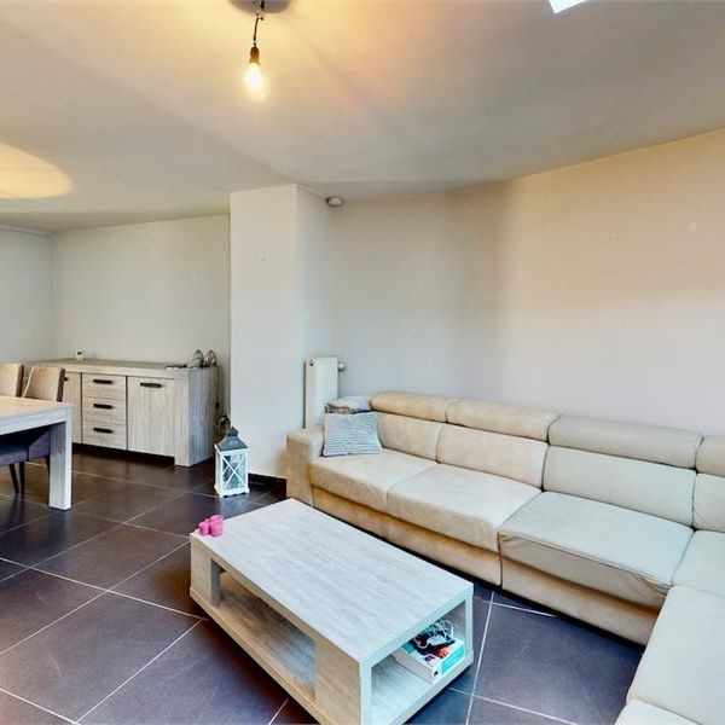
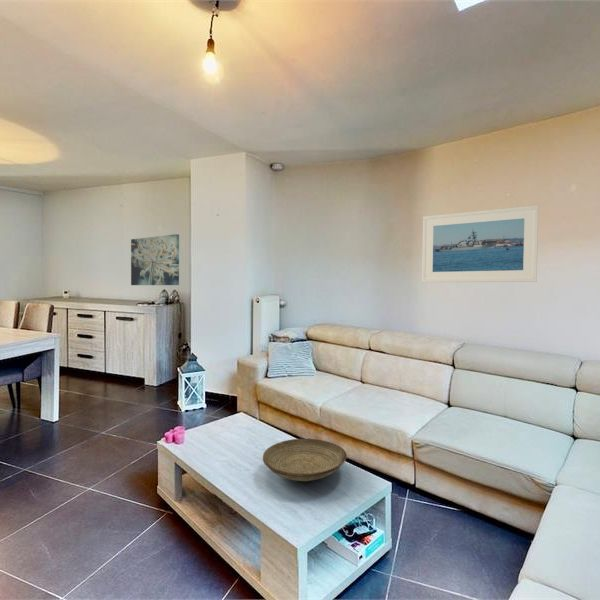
+ decorative bowl [262,438,348,483]
+ wall art [130,233,180,286]
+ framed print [421,204,539,283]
